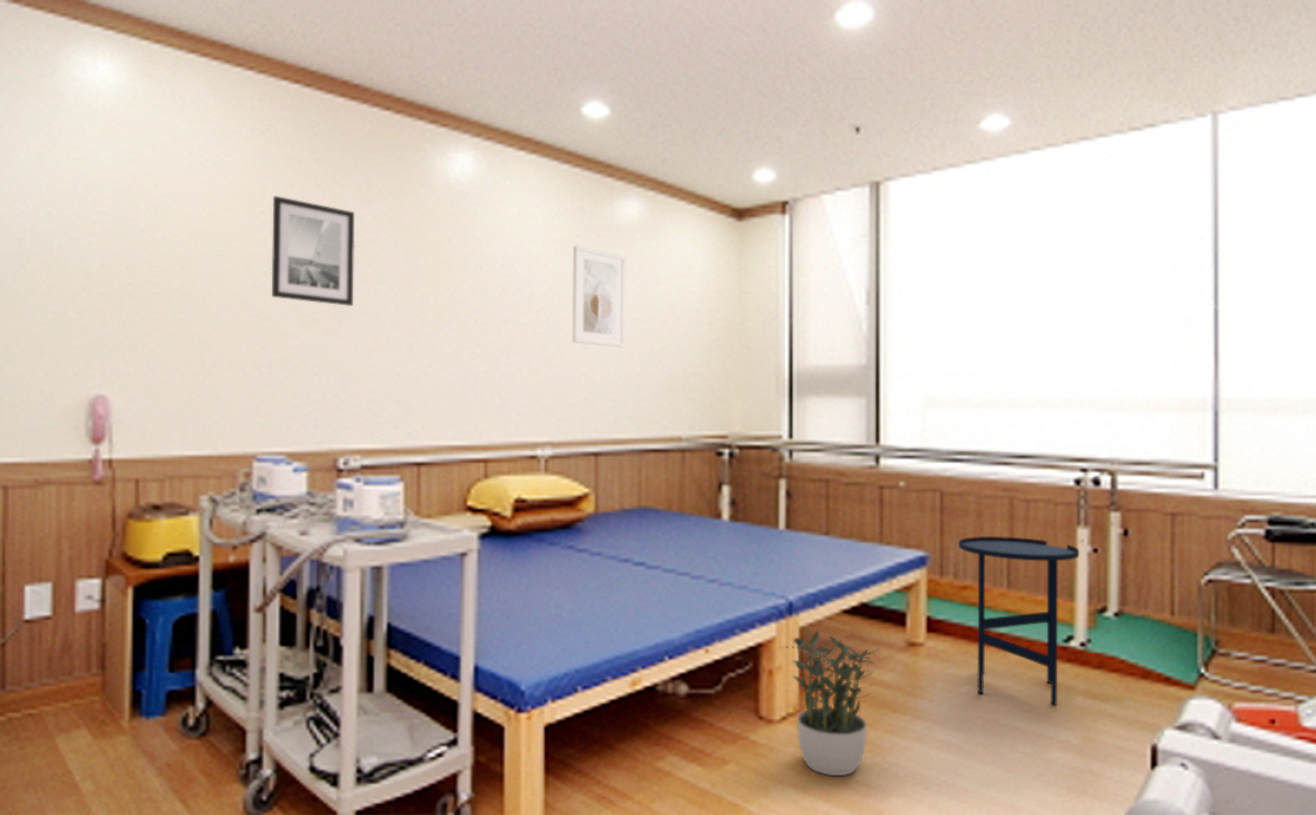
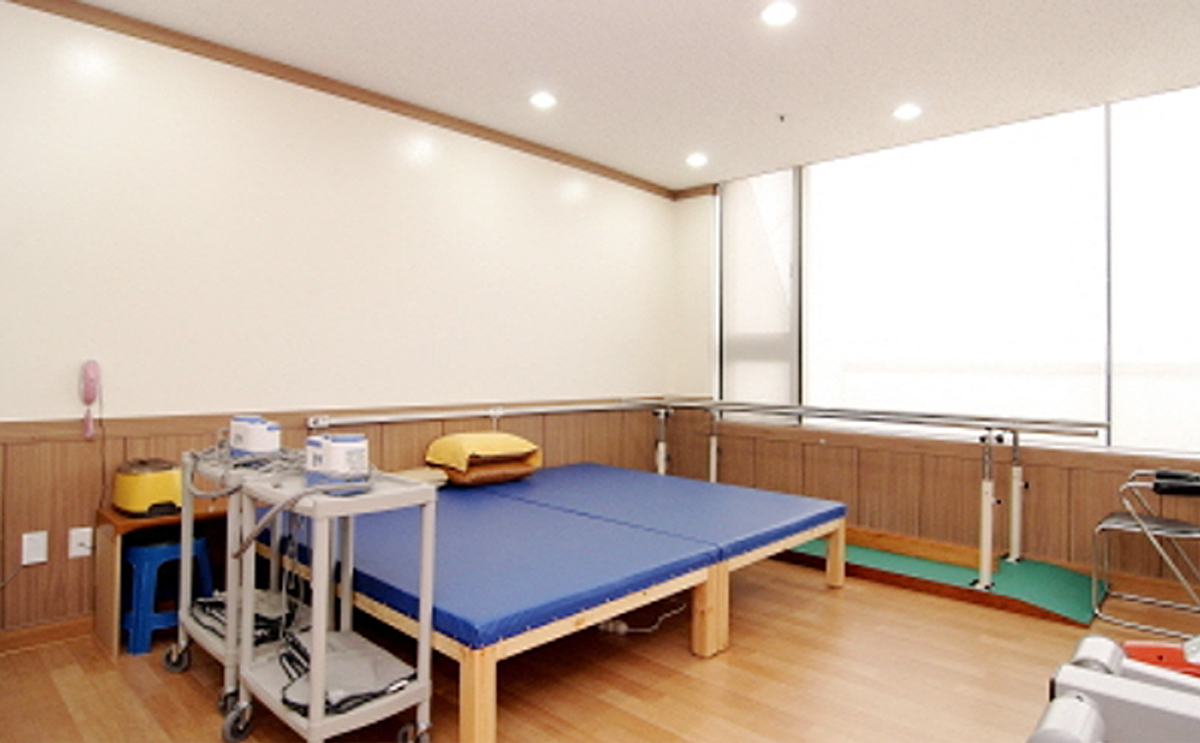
- side table [957,535,1080,705]
- potted plant [780,630,882,777]
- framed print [571,245,626,348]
- wall art [271,195,355,307]
